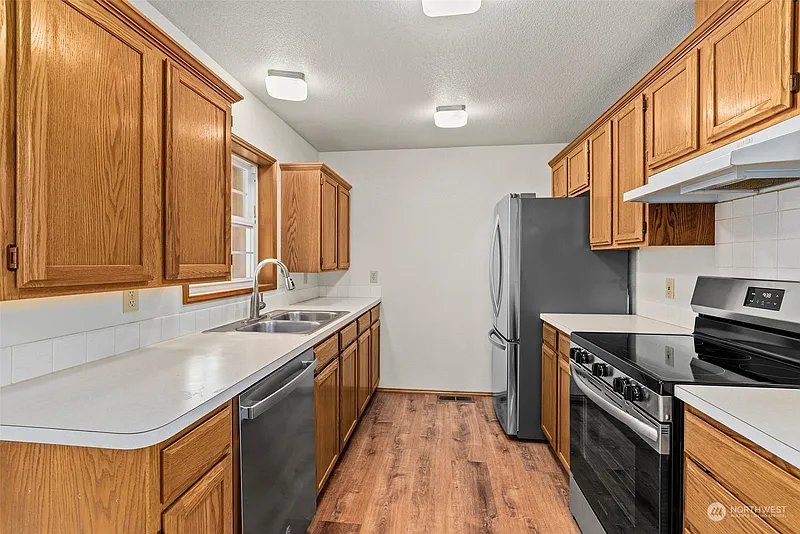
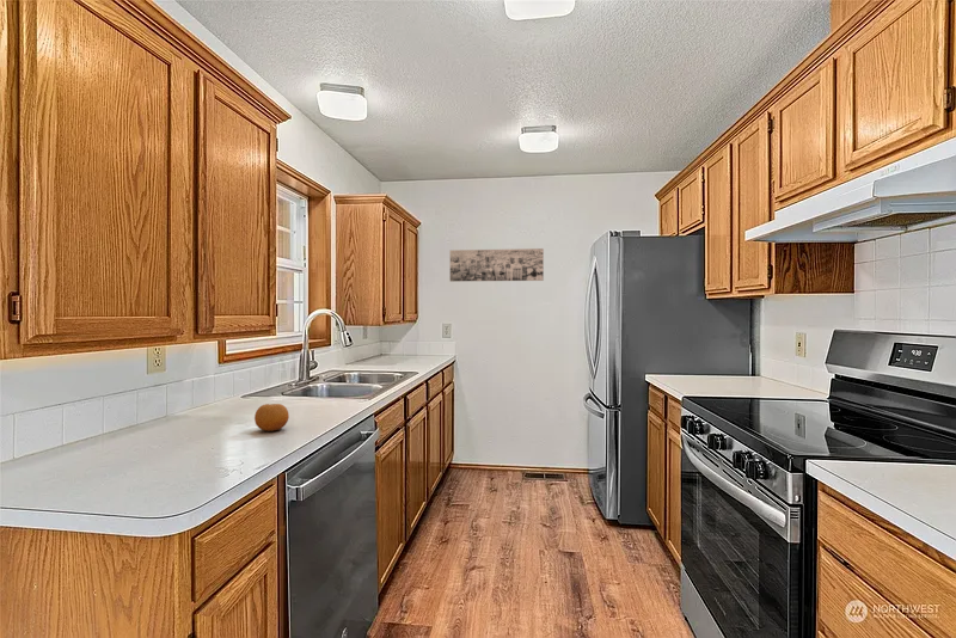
+ fruit [253,403,290,433]
+ wall art [449,247,545,283]
